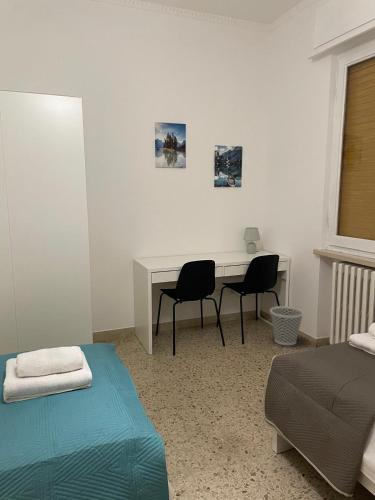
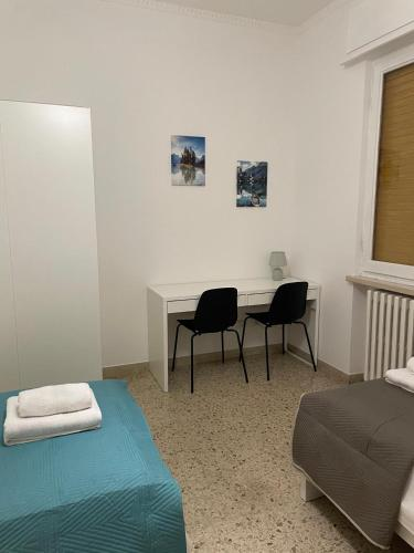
- wastebasket [269,305,305,346]
